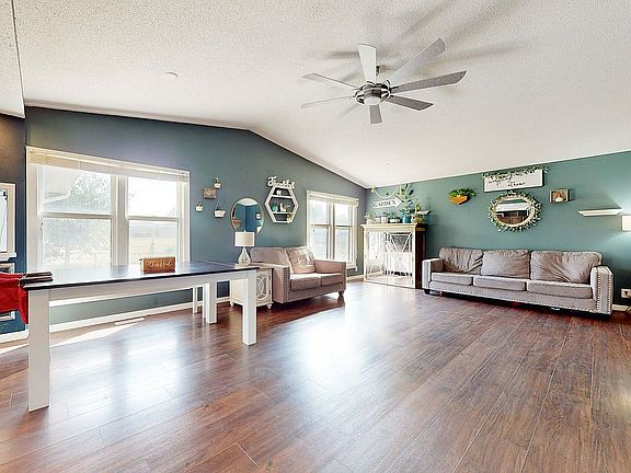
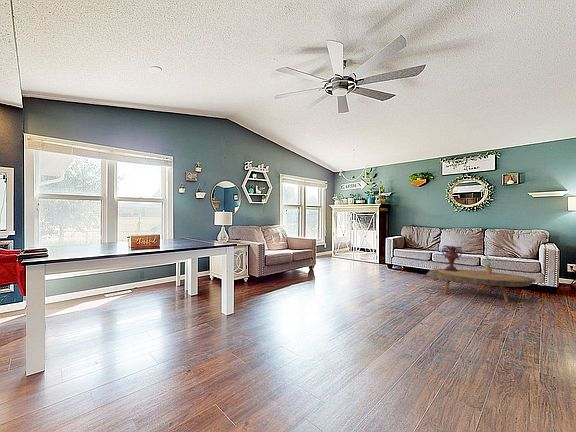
+ potted plant [479,255,499,274]
+ coffee table [425,268,537,303]
+ decorative urn [441,244,463,271]
